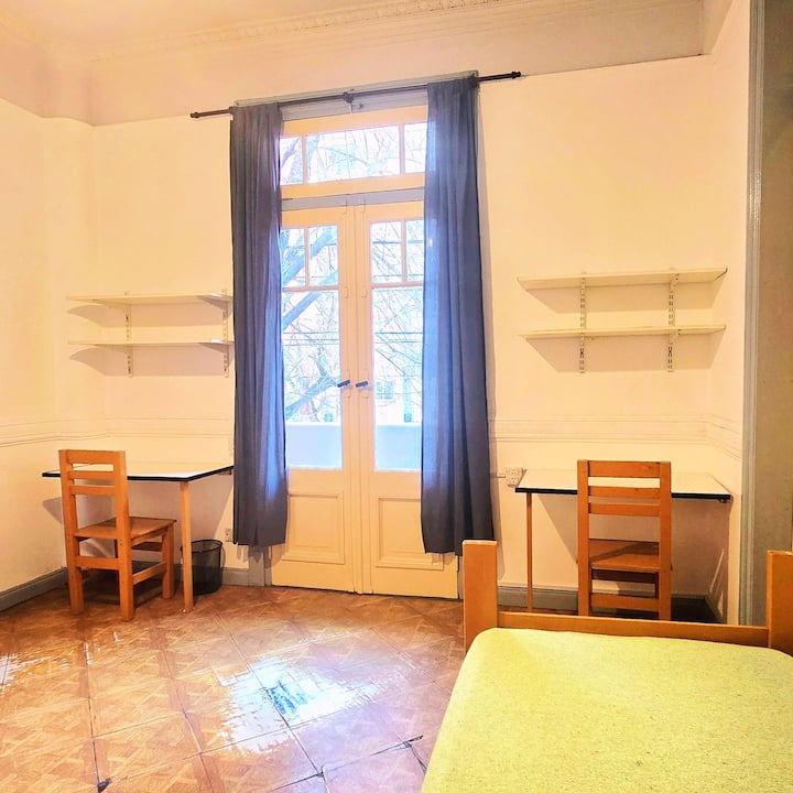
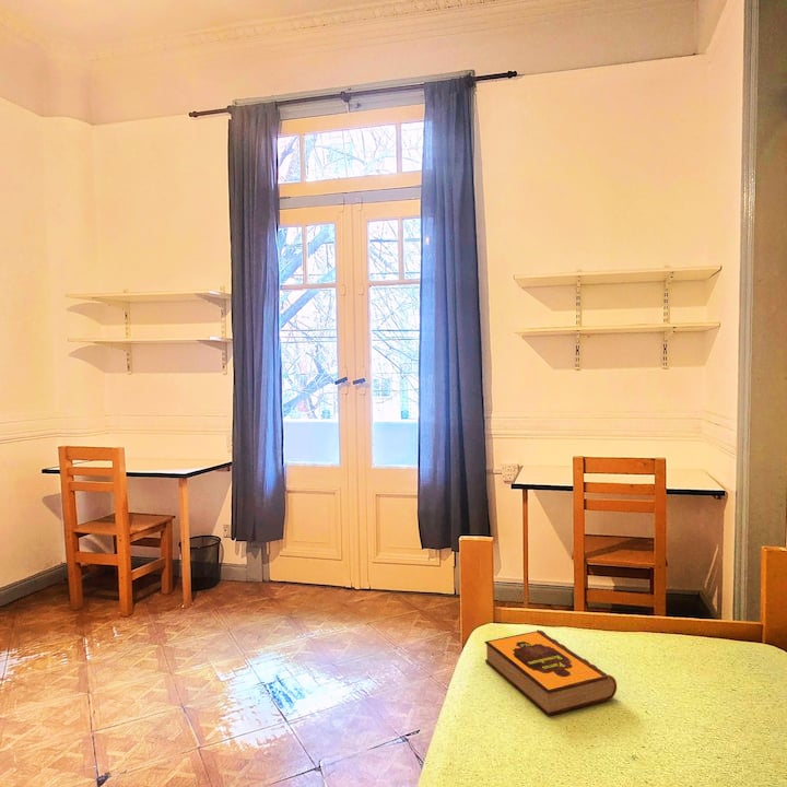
+ hardback book [483,629,618,717]
